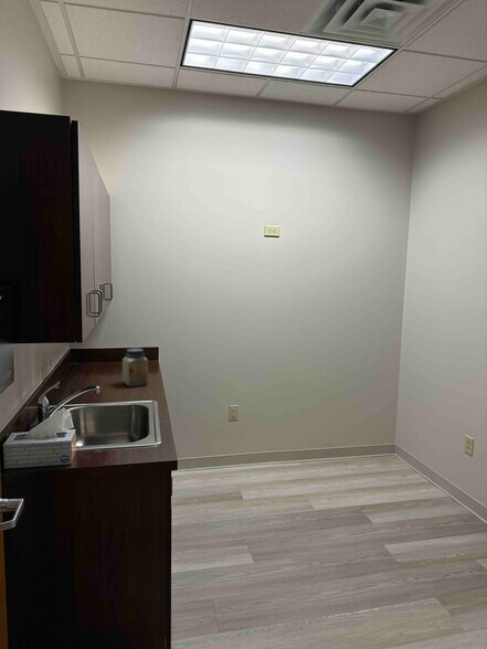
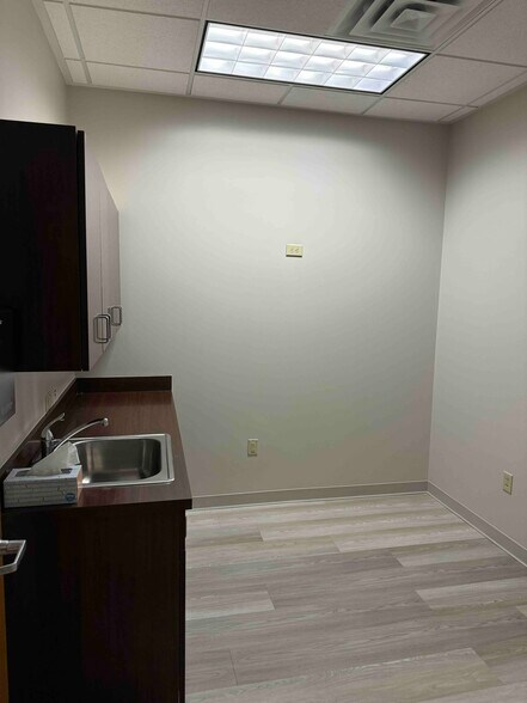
- jar [121,348,149,389]
